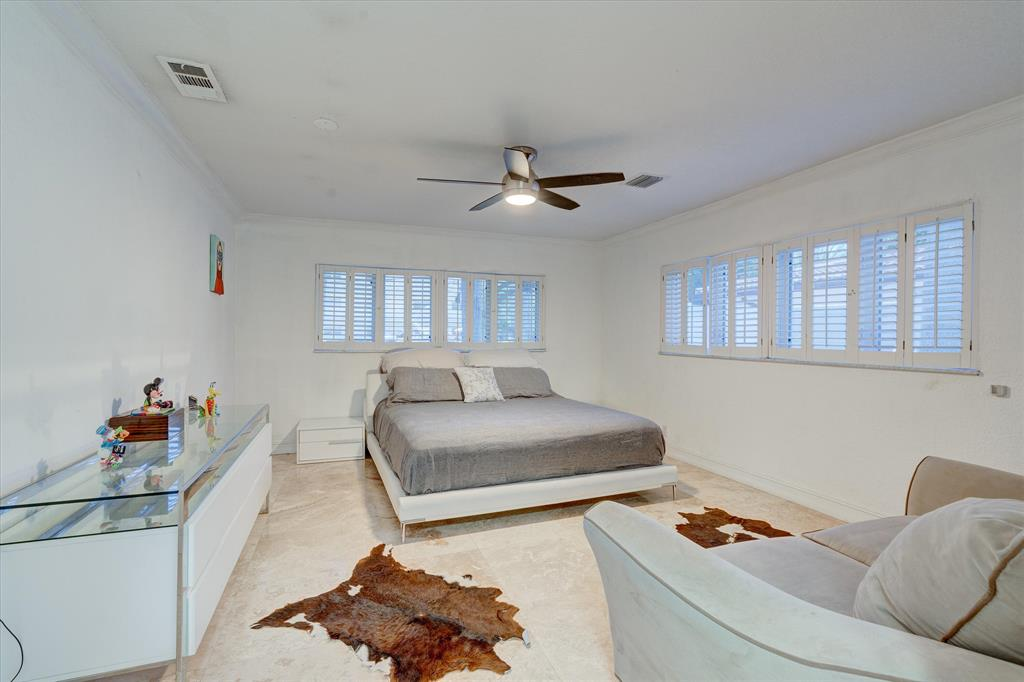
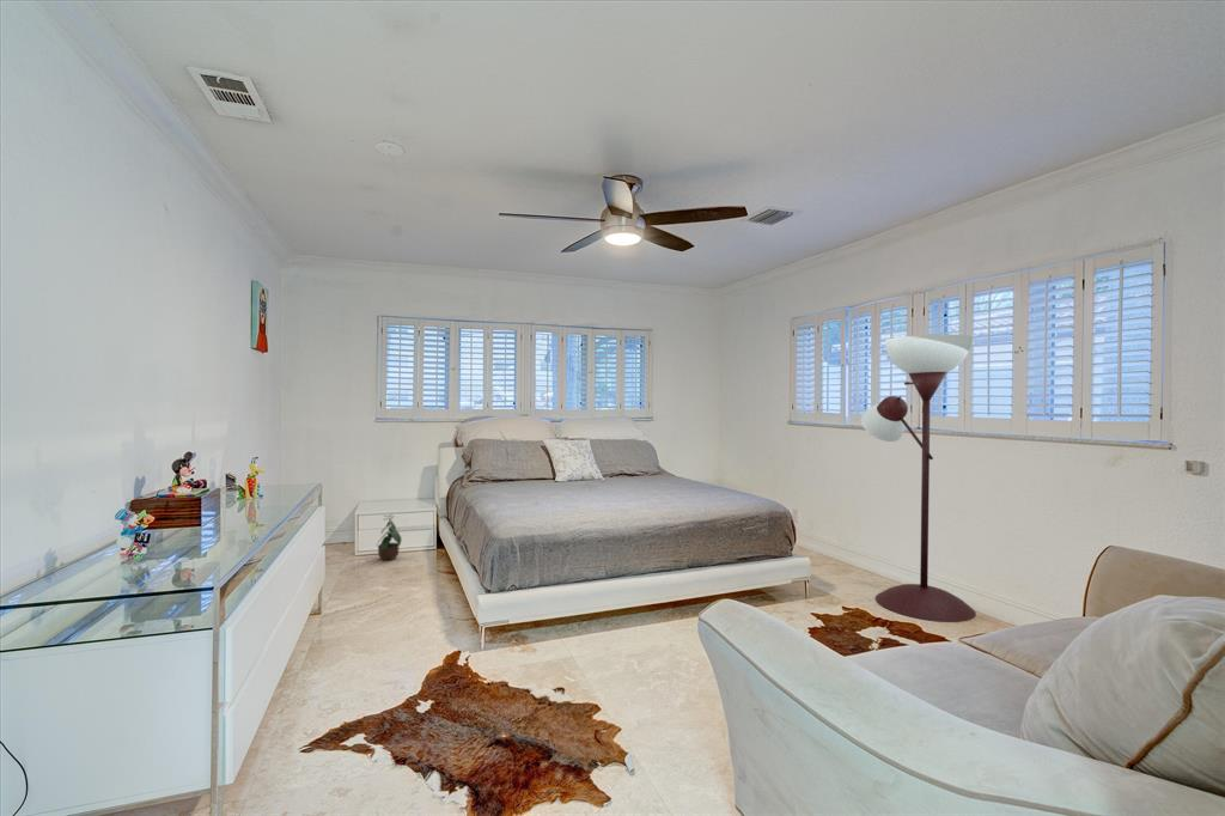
+ potted plant [376,512,403,561]
+ floor lamp [859,333,977,623]
